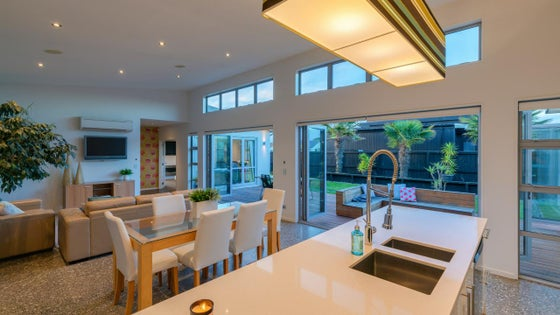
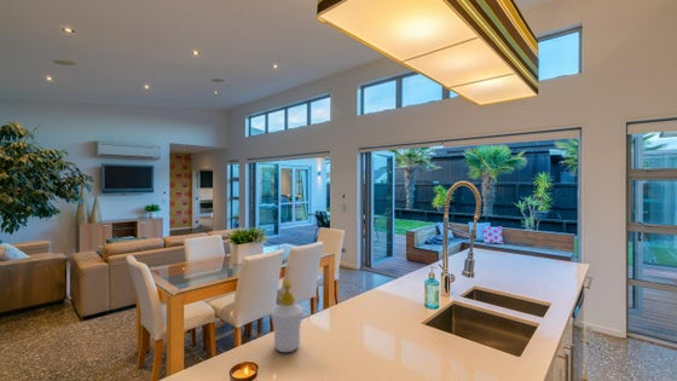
+ soap bottle [268,278,306,353]
